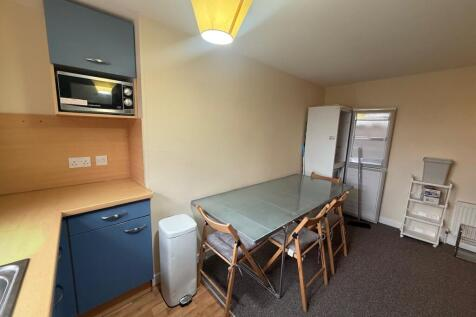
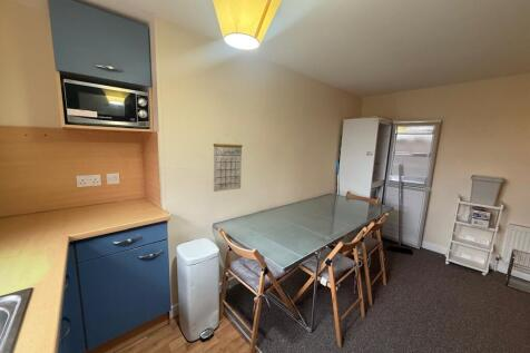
+ calendar [213,133,244,193]
